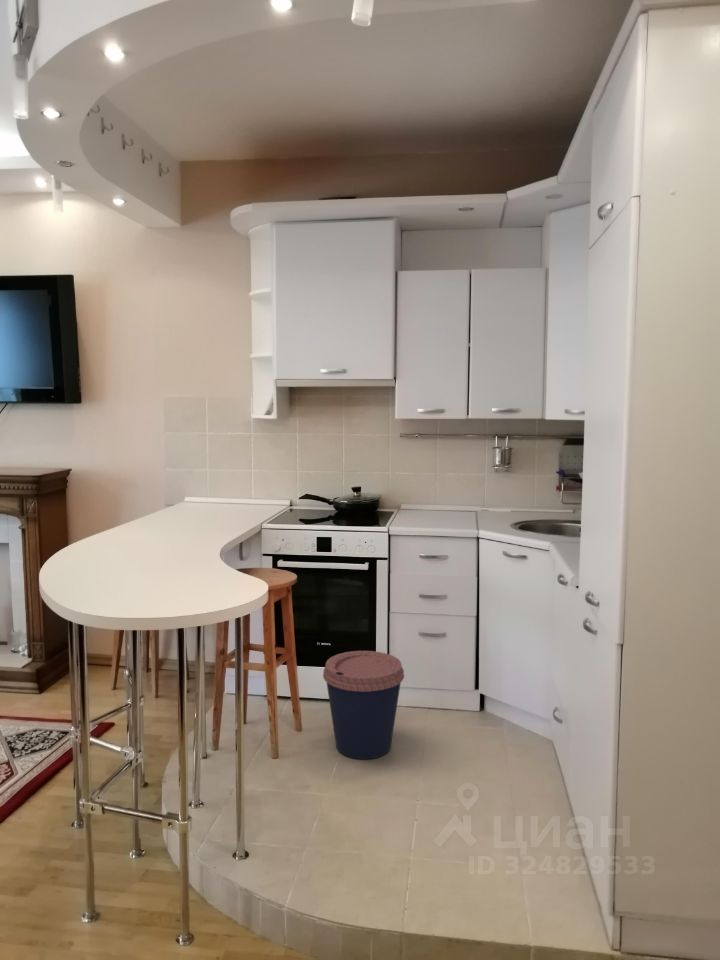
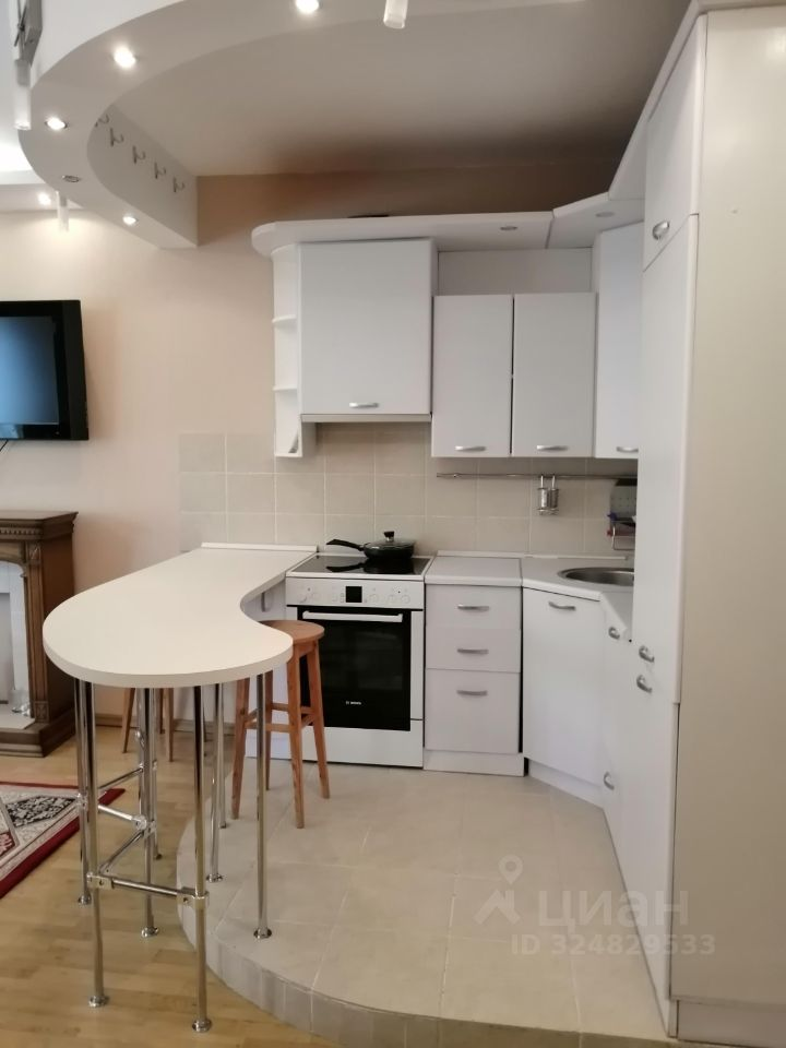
- coffee cup [322,650,405,761]
